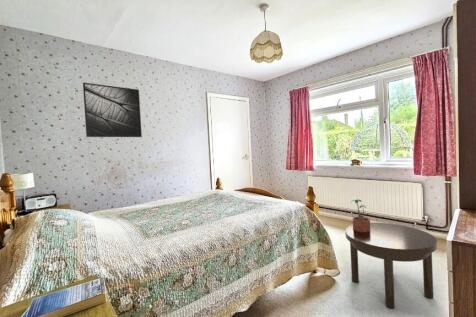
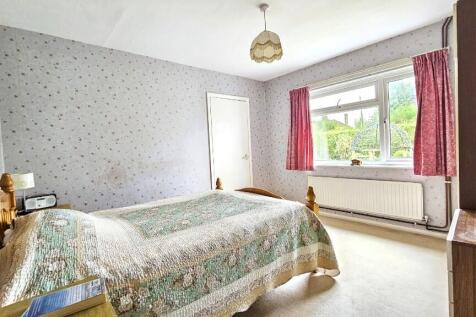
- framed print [82,82,143,138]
- potted plant [352,198,371,232]
- side table [344,222,438,309]
